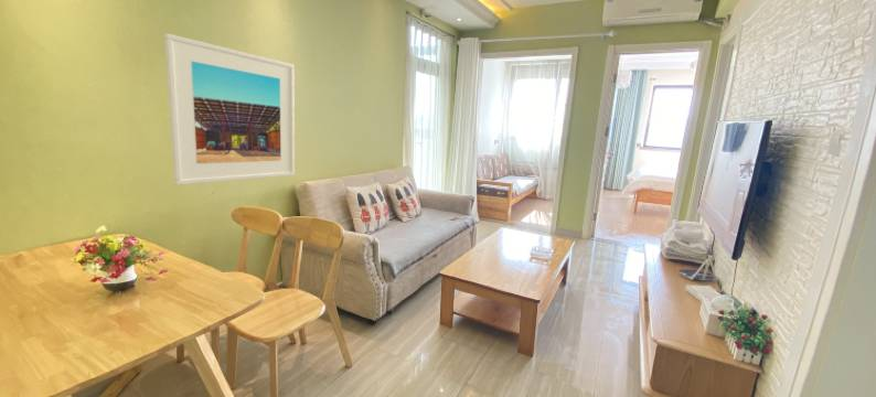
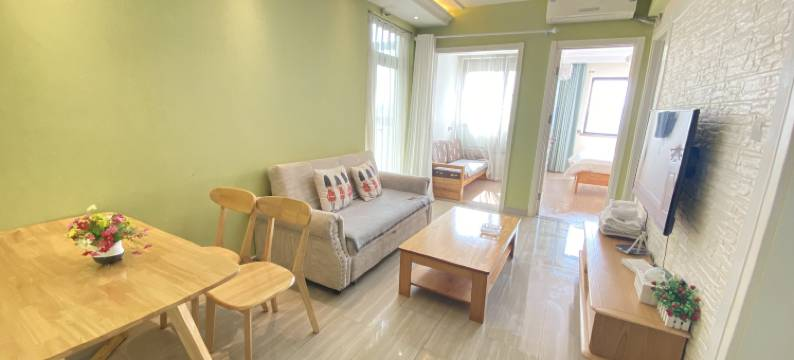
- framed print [163,32,296,186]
